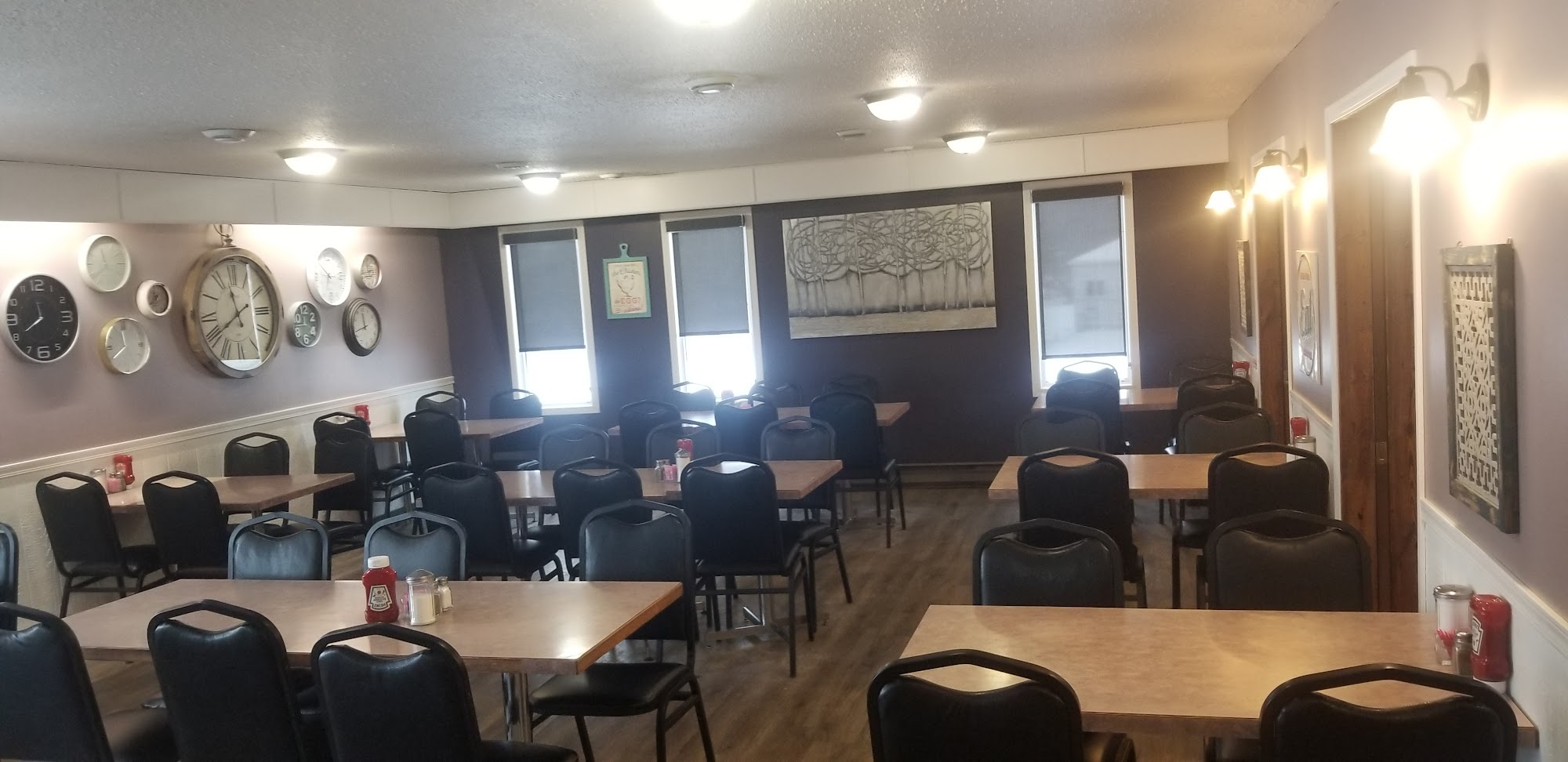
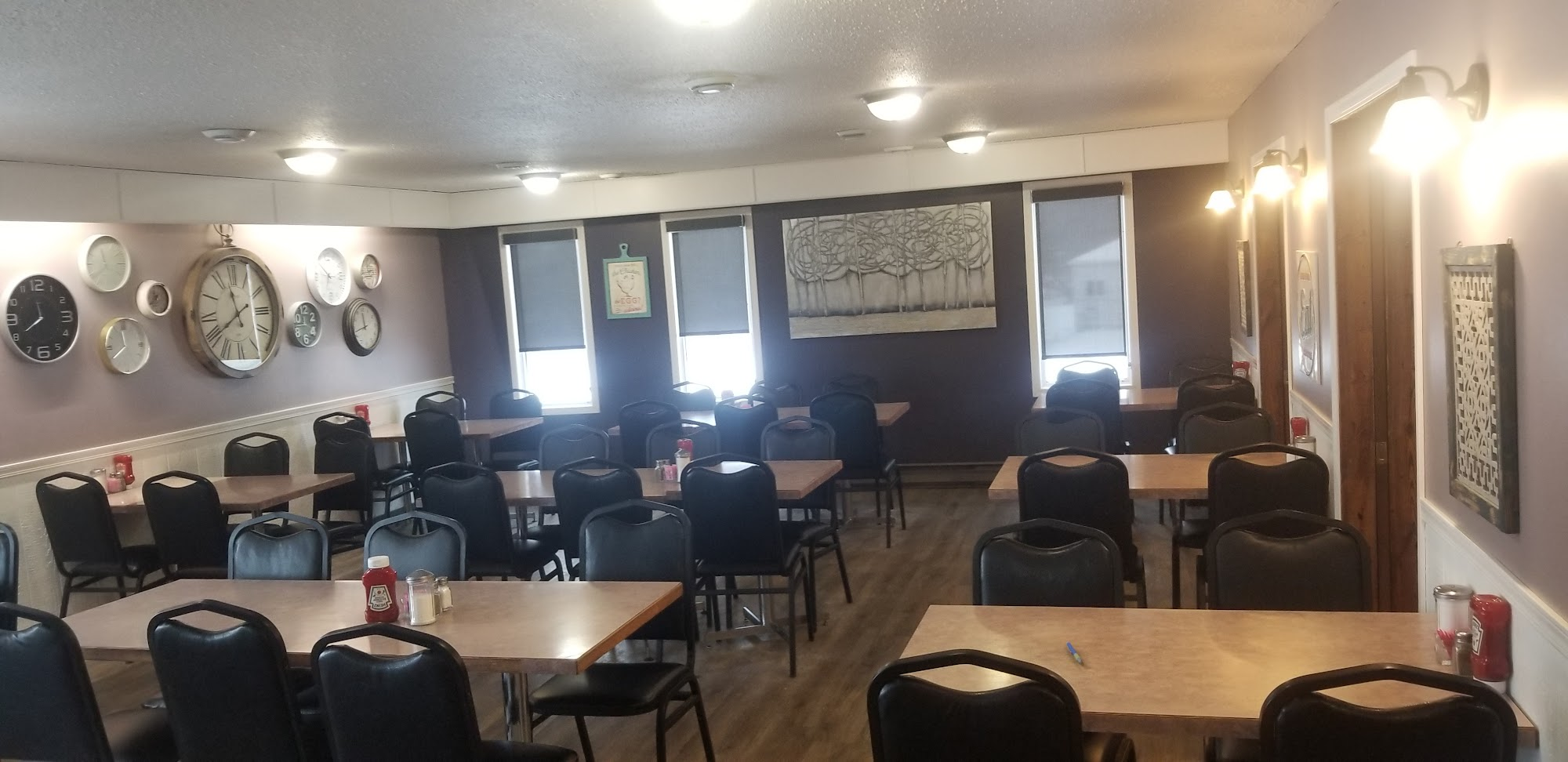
+ pen [1065,640,1082,664]
